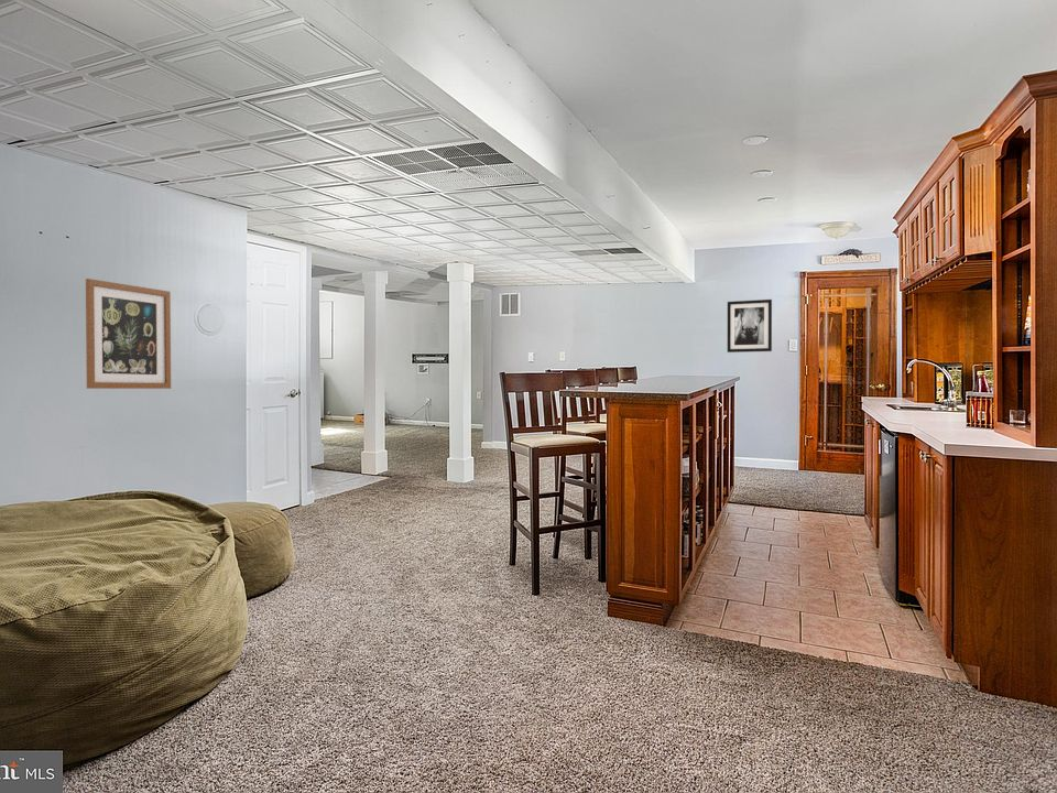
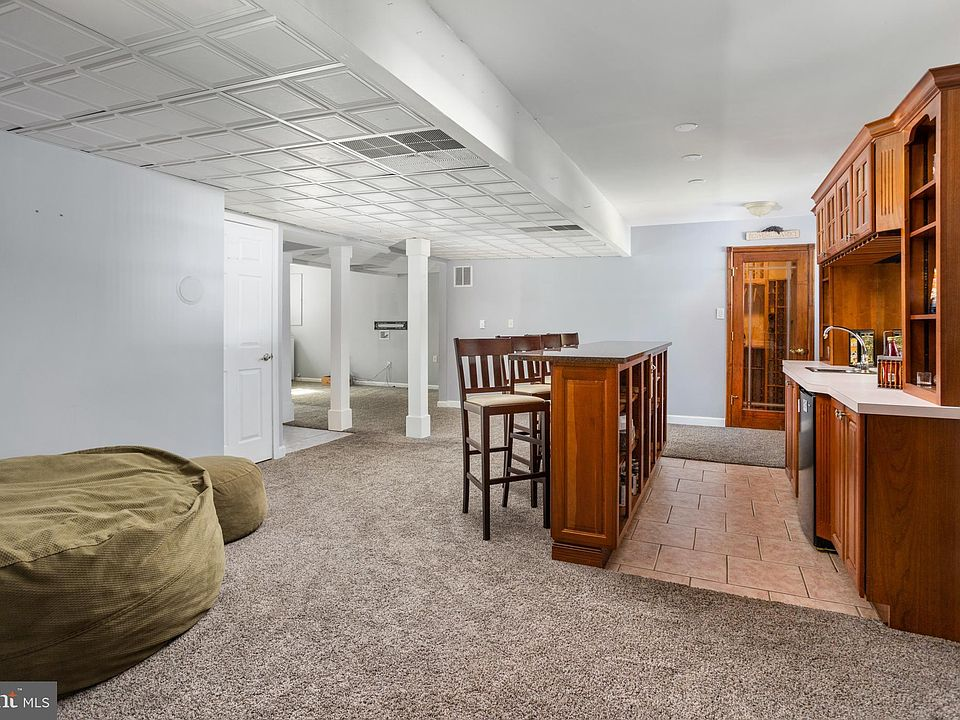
- wall art [727,298,773,354]
- wall art [85,278,172,390]
